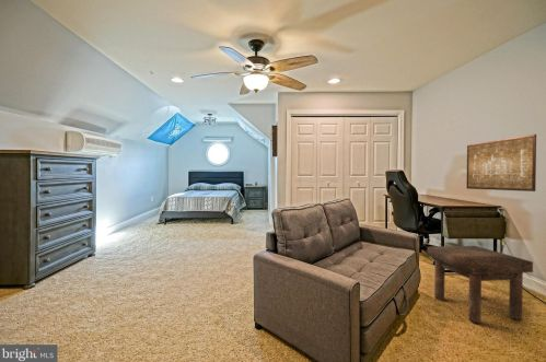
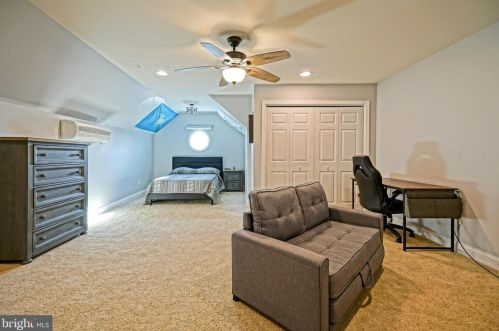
- stool [427,245,534,324]
- wall art [466,133,537,192]
